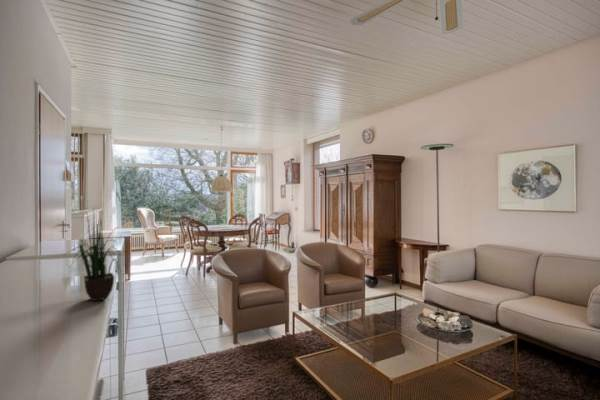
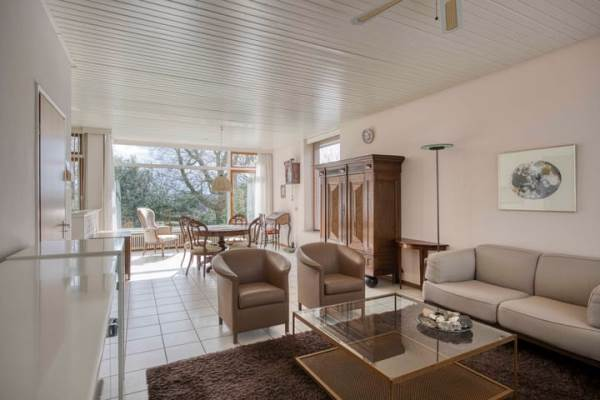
- potted plant [64,205,124,302]
